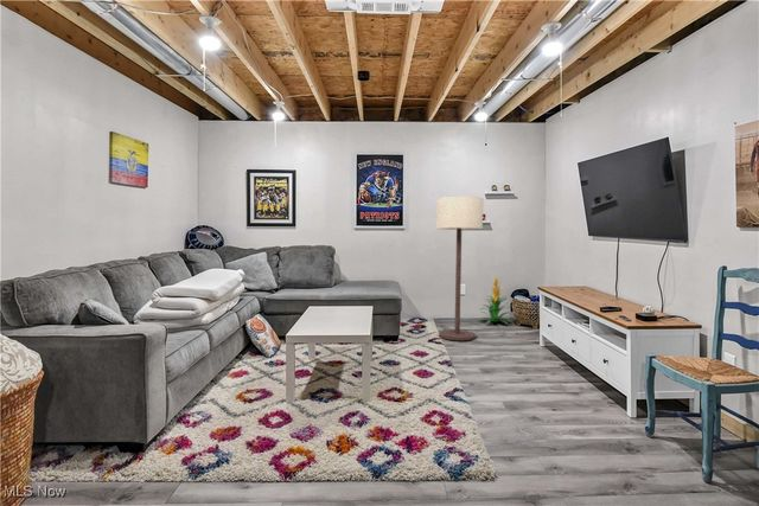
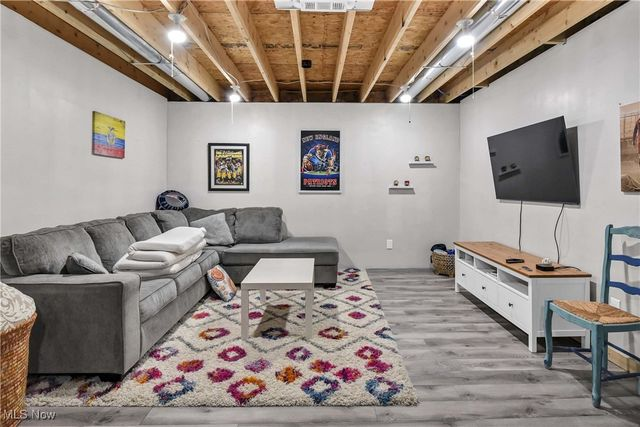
- floor lamp [435,196,484,341]
- indoor plant [479,274,514,325]
